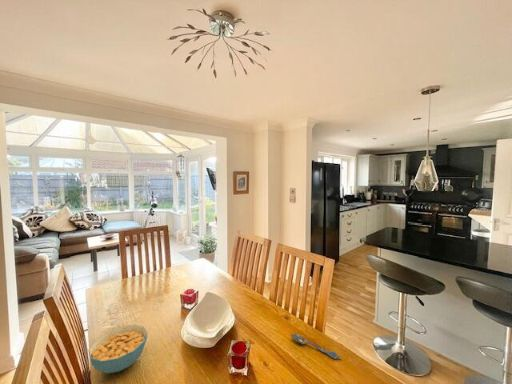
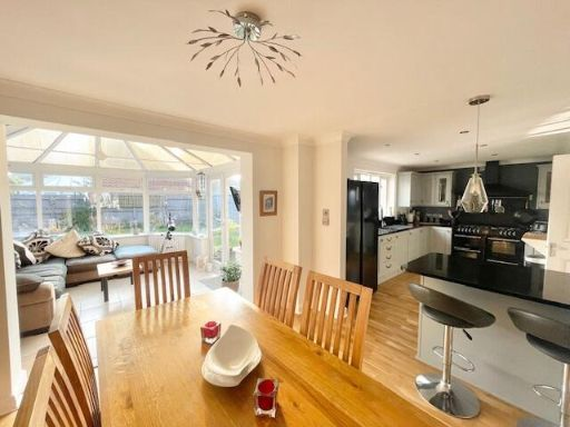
- spoon [290,333,342,360]
- cereal bowl [87,324,148,374]
